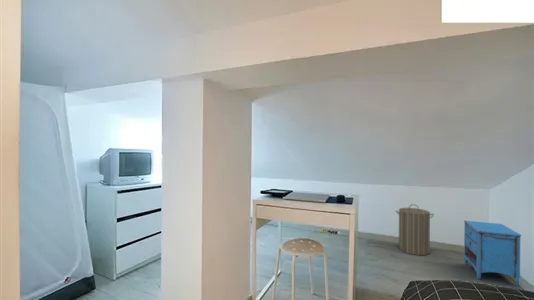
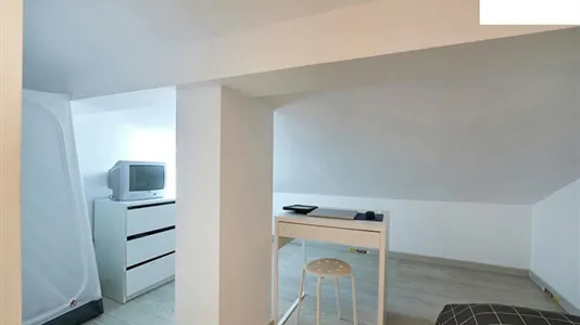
- laundry hamper [394,203,435,256]
- nightstand [463,220,522,287]
